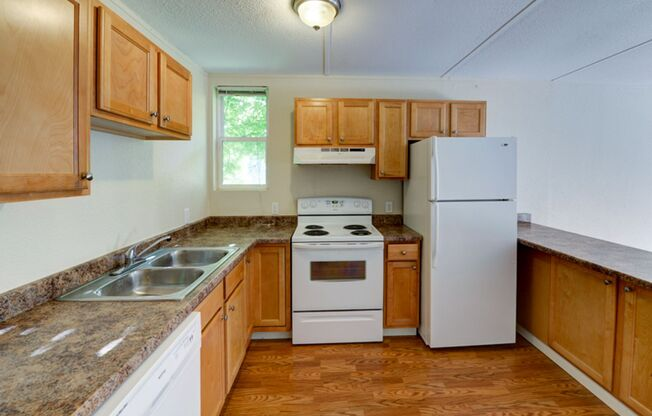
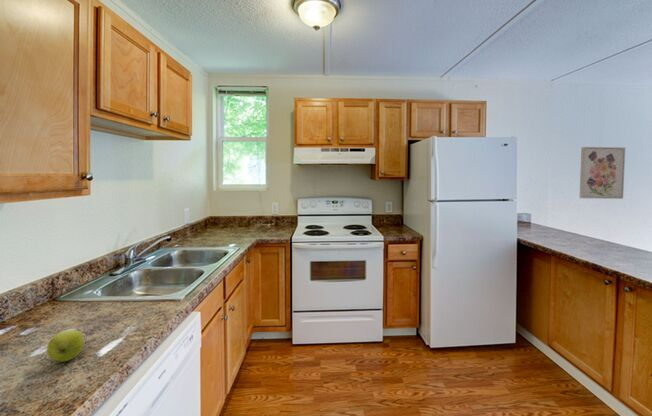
+ apple [46,329,85,363]
+ wall art [579,146,626,200]
